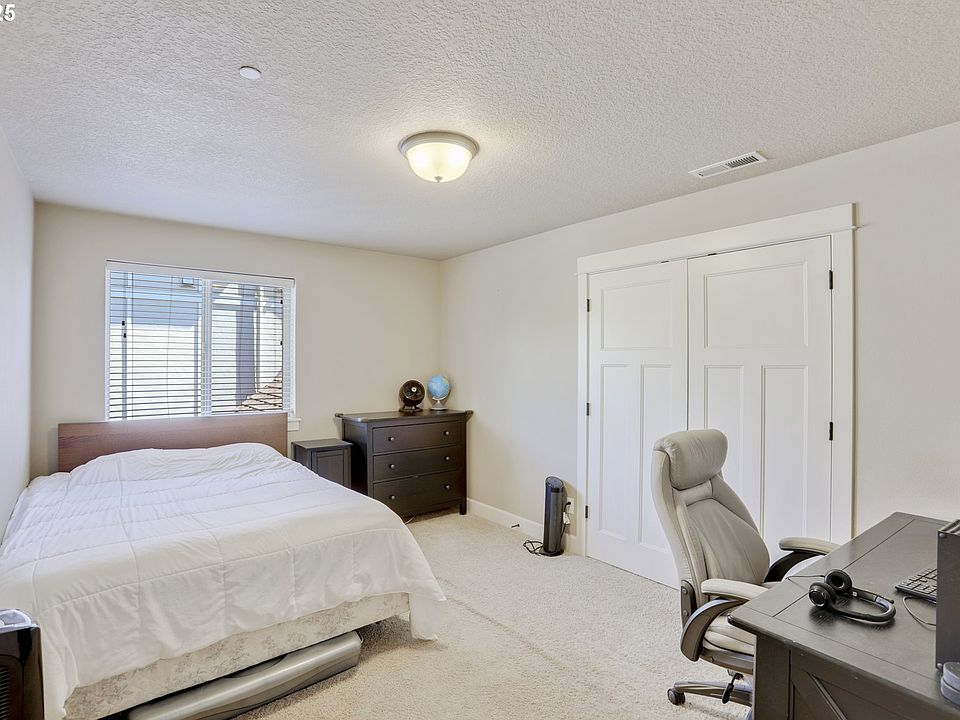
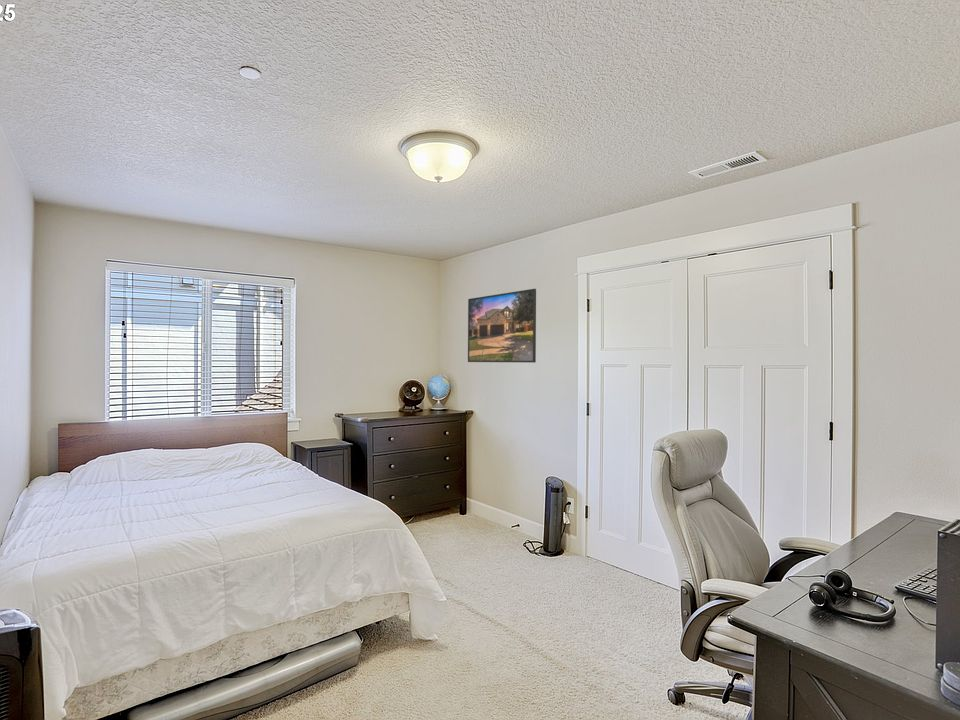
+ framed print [467,288,537,364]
